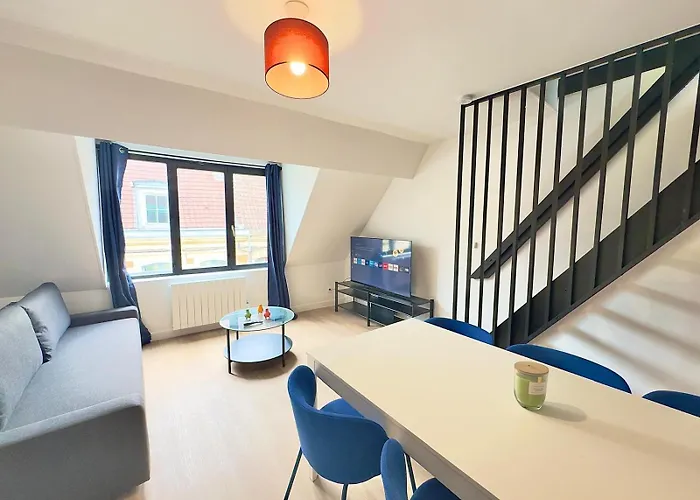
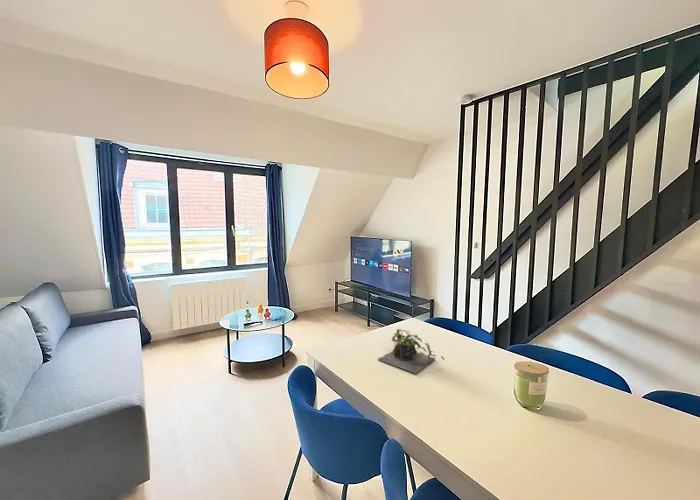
+ plant [377,328,445,374]
